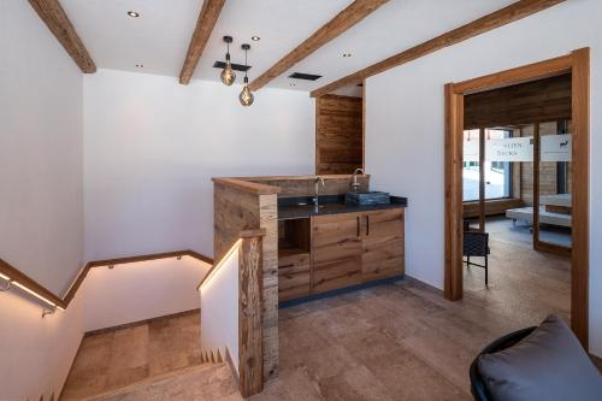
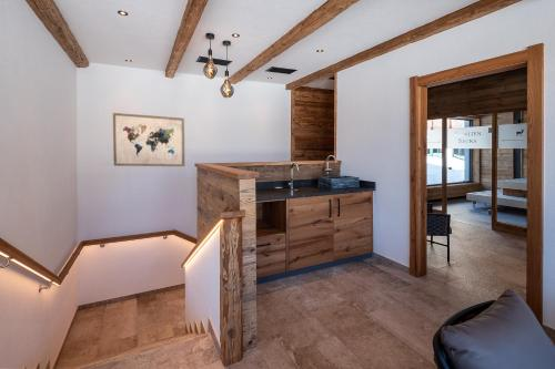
+ wall art [112,112,185,167]
